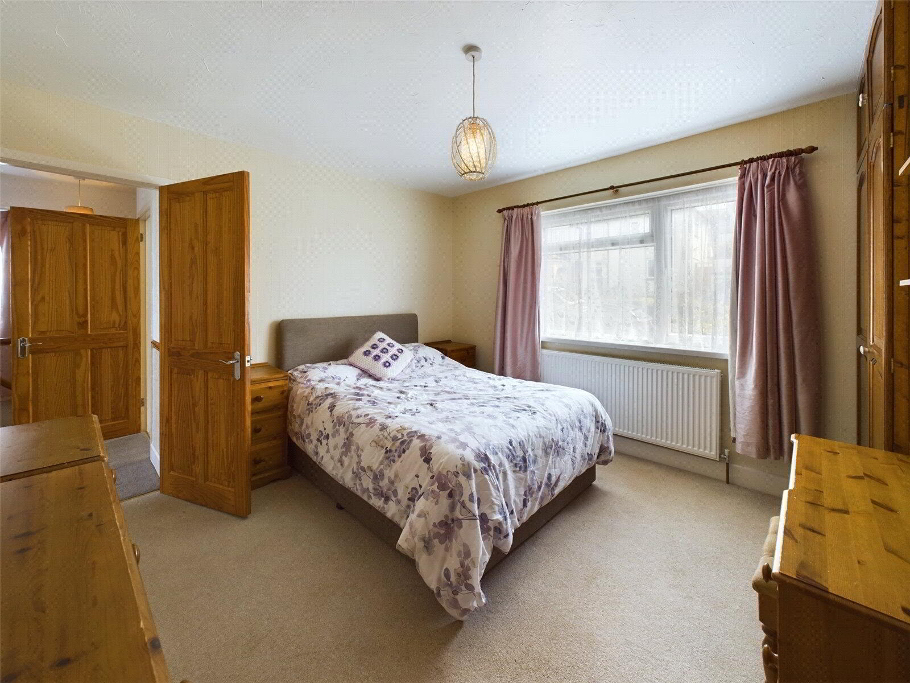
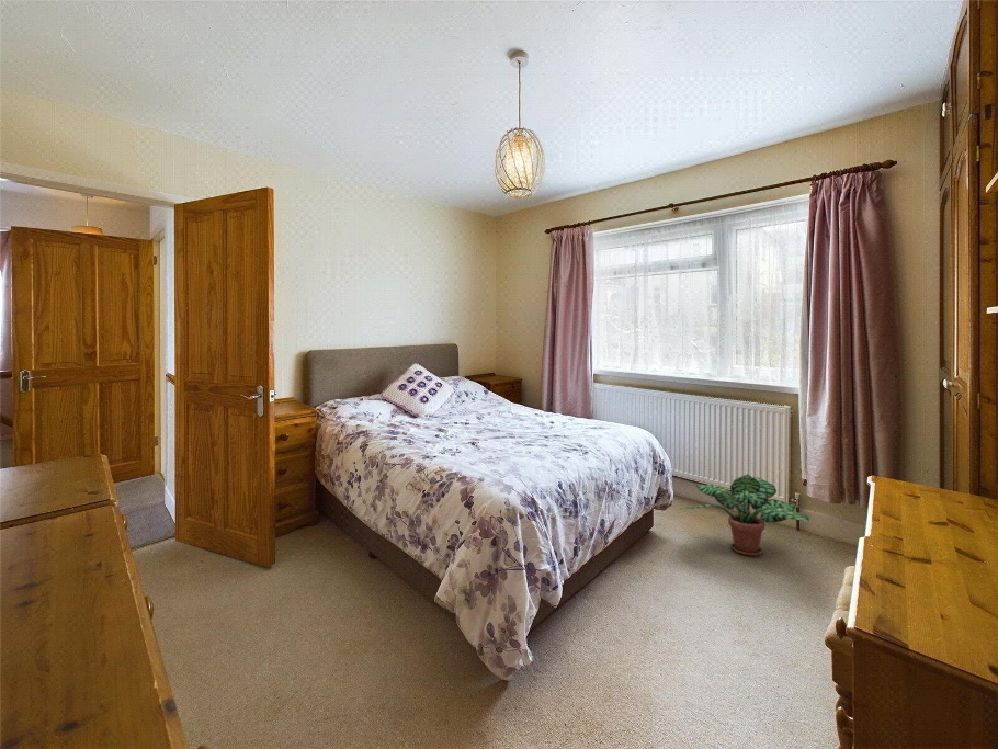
+ potted plant [677,473,810,557]
